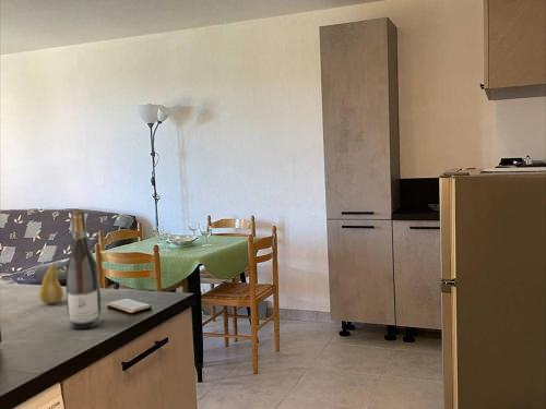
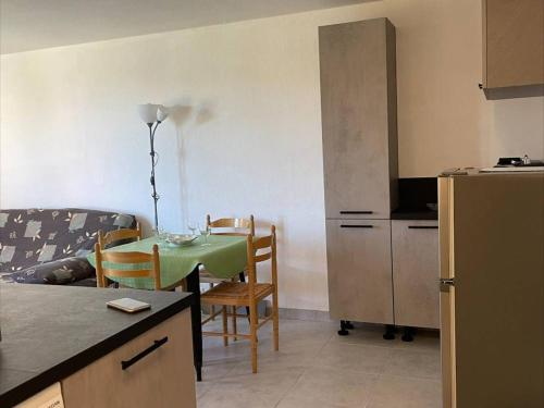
- wine bottle [64,208,103,329]
- fruit [37,263,64,305]
